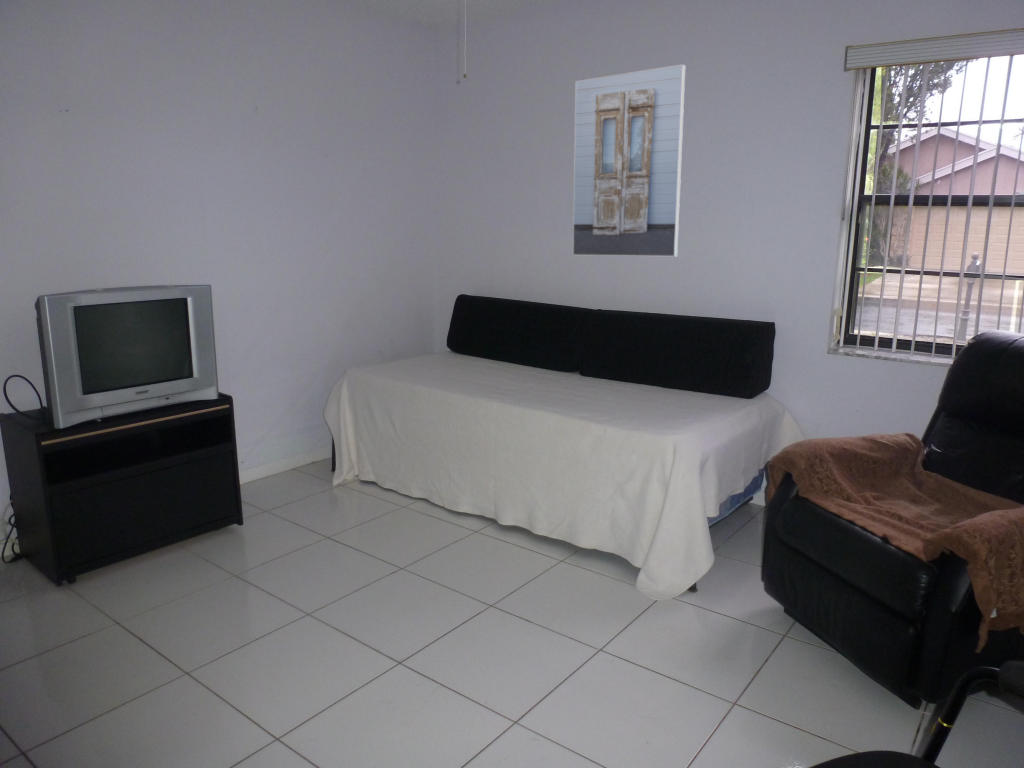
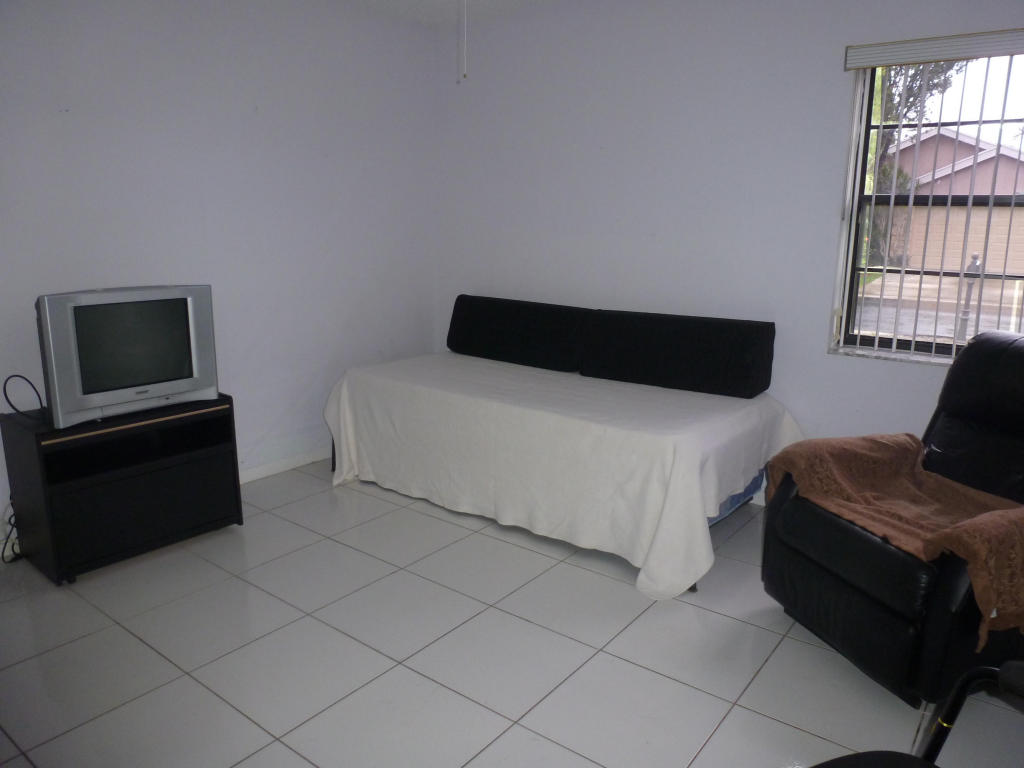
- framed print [572,63,686,258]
